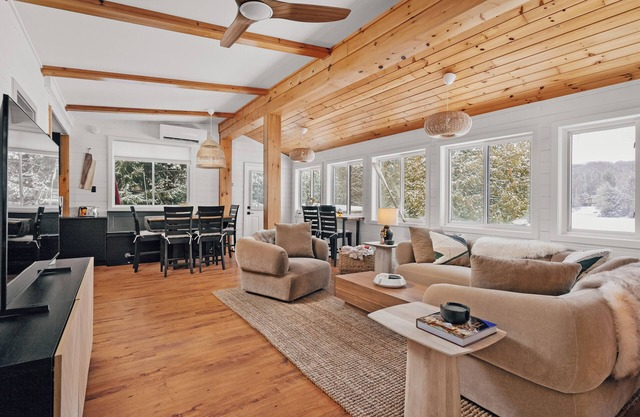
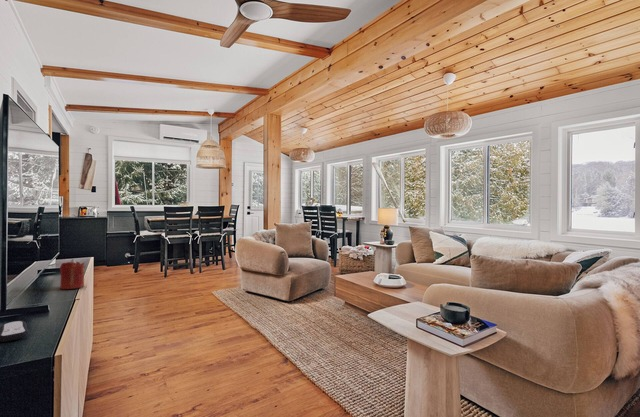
+ candle [59,258,86,290]
+ remote control [0,320,30,343]
